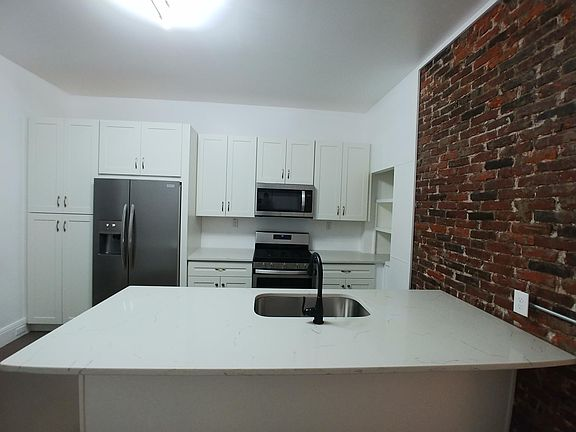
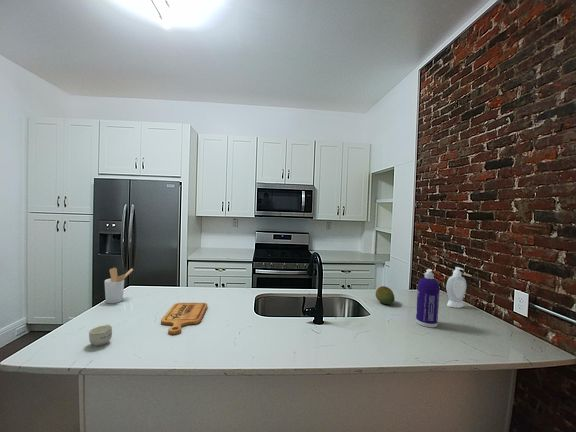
+ cup [88,323,113,347]
+ soap bottle [445,266,467,309]
+ spray bottle [415,268,441,328]
+ utensil holder [104,267,134,304]
+ cutting board [160,302,208,335]
+ fruit [375,285,396,305]
